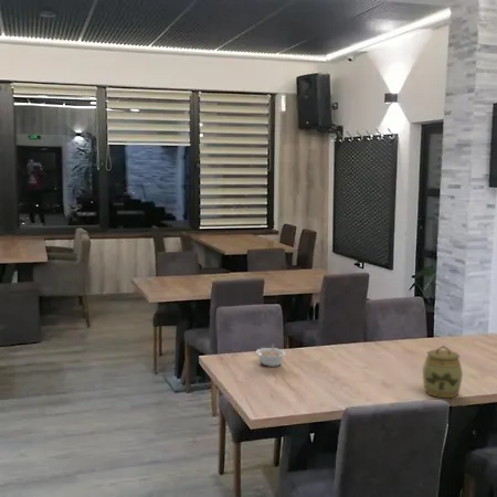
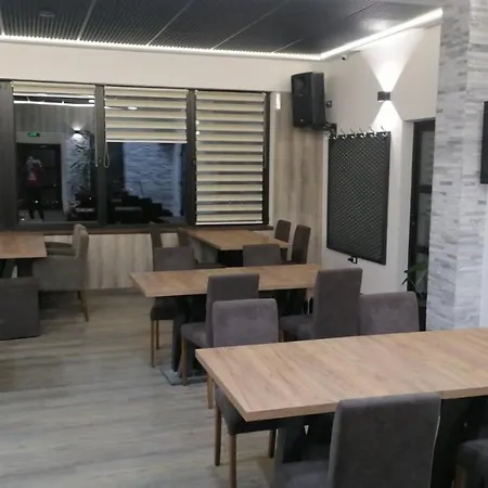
- legume [255,343,287,368]
- jar [422,345,464,399]
